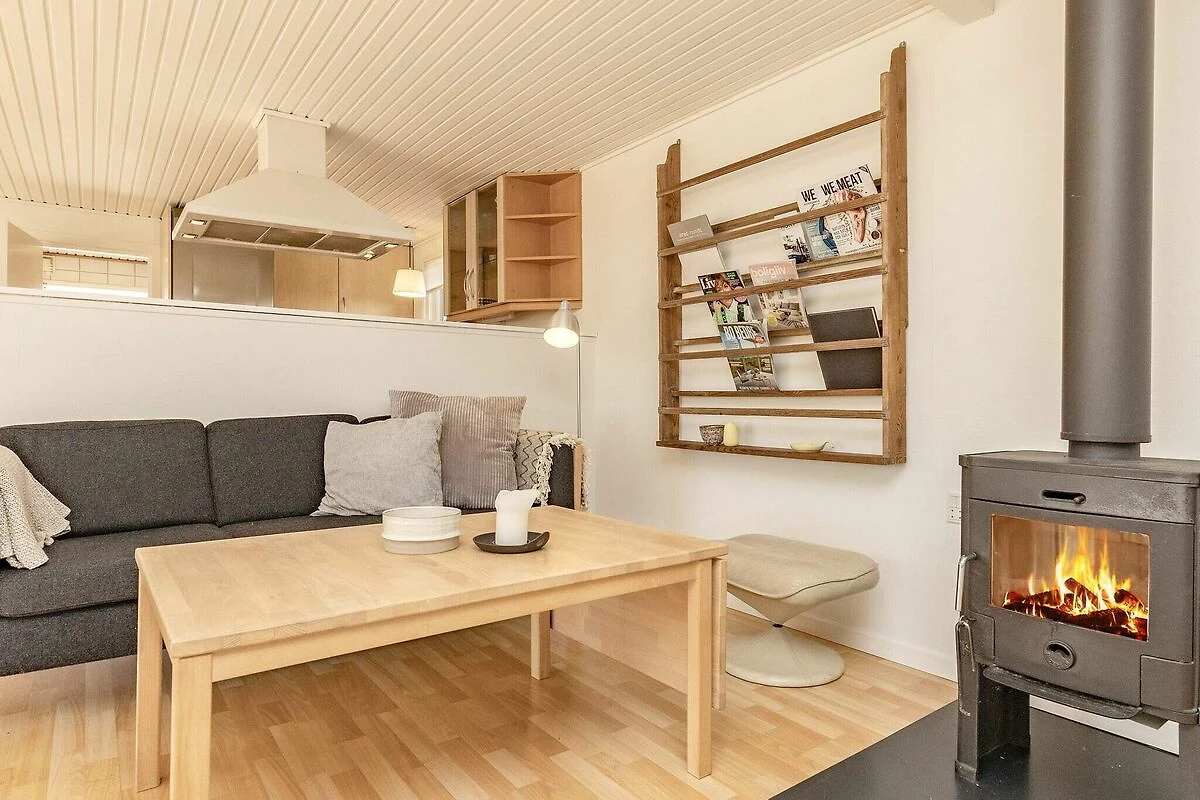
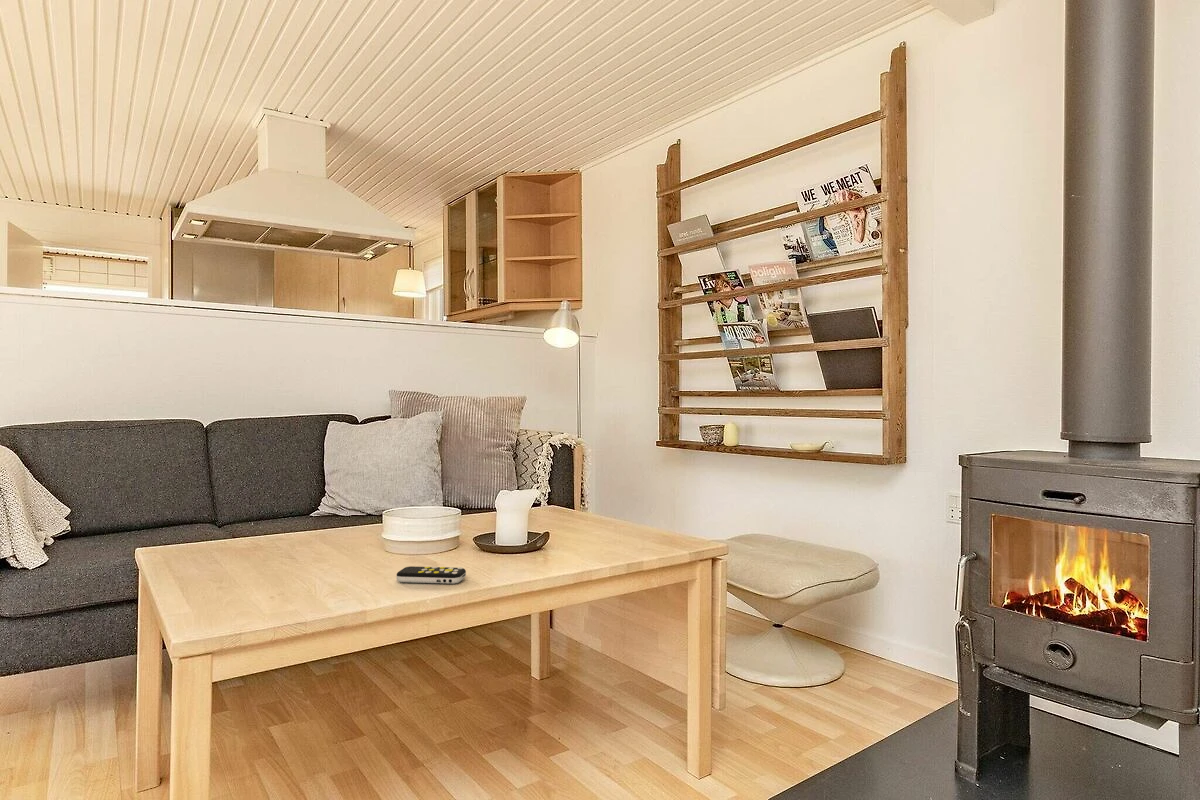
+ remote control [395,565,467,585]
